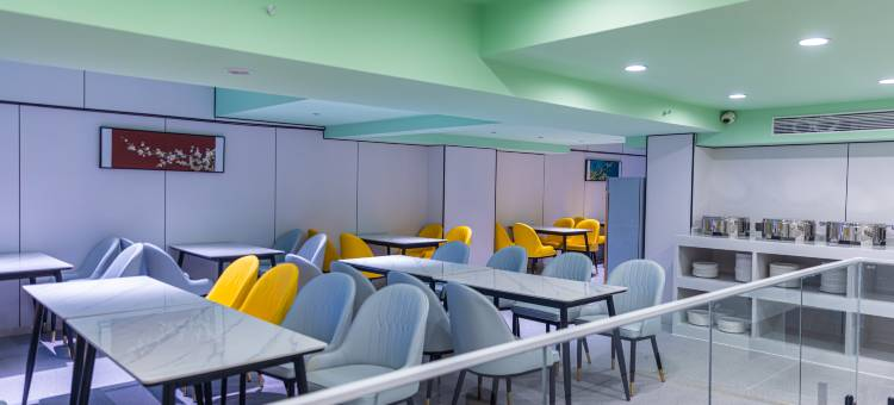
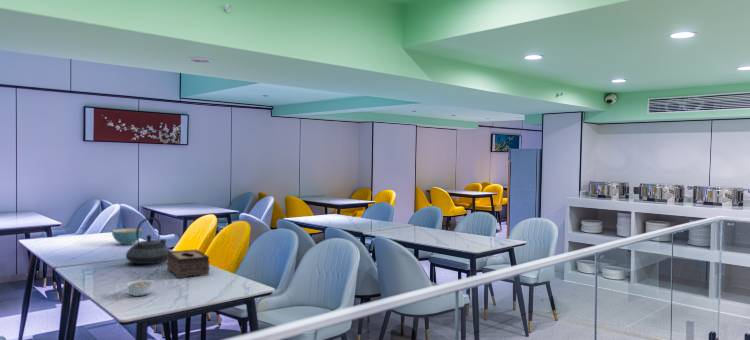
+ cereal bowl [111,227,144,246]
+ teapot [125,216,171,265]
+ tissue box [166,249,210,279]
+ legume [125,279,156,297]
